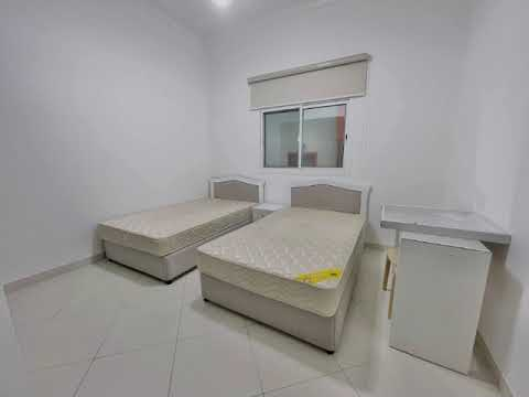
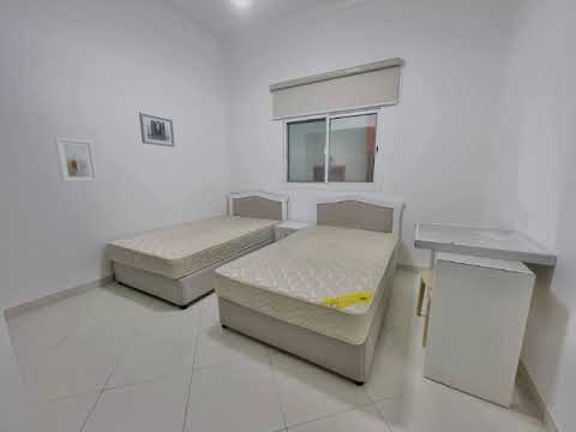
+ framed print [53,137,98,184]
+ wall art [138,112,175,148]
